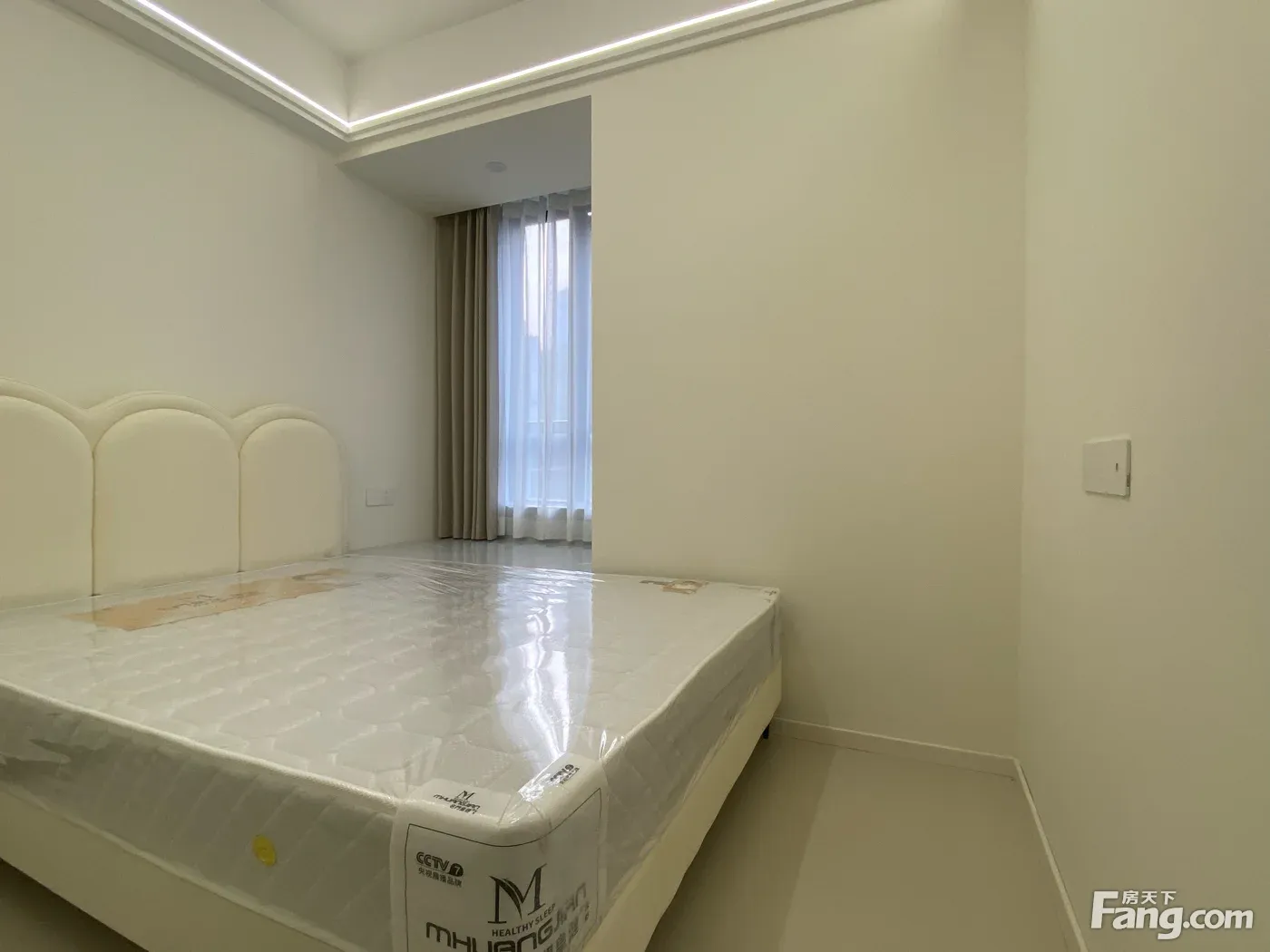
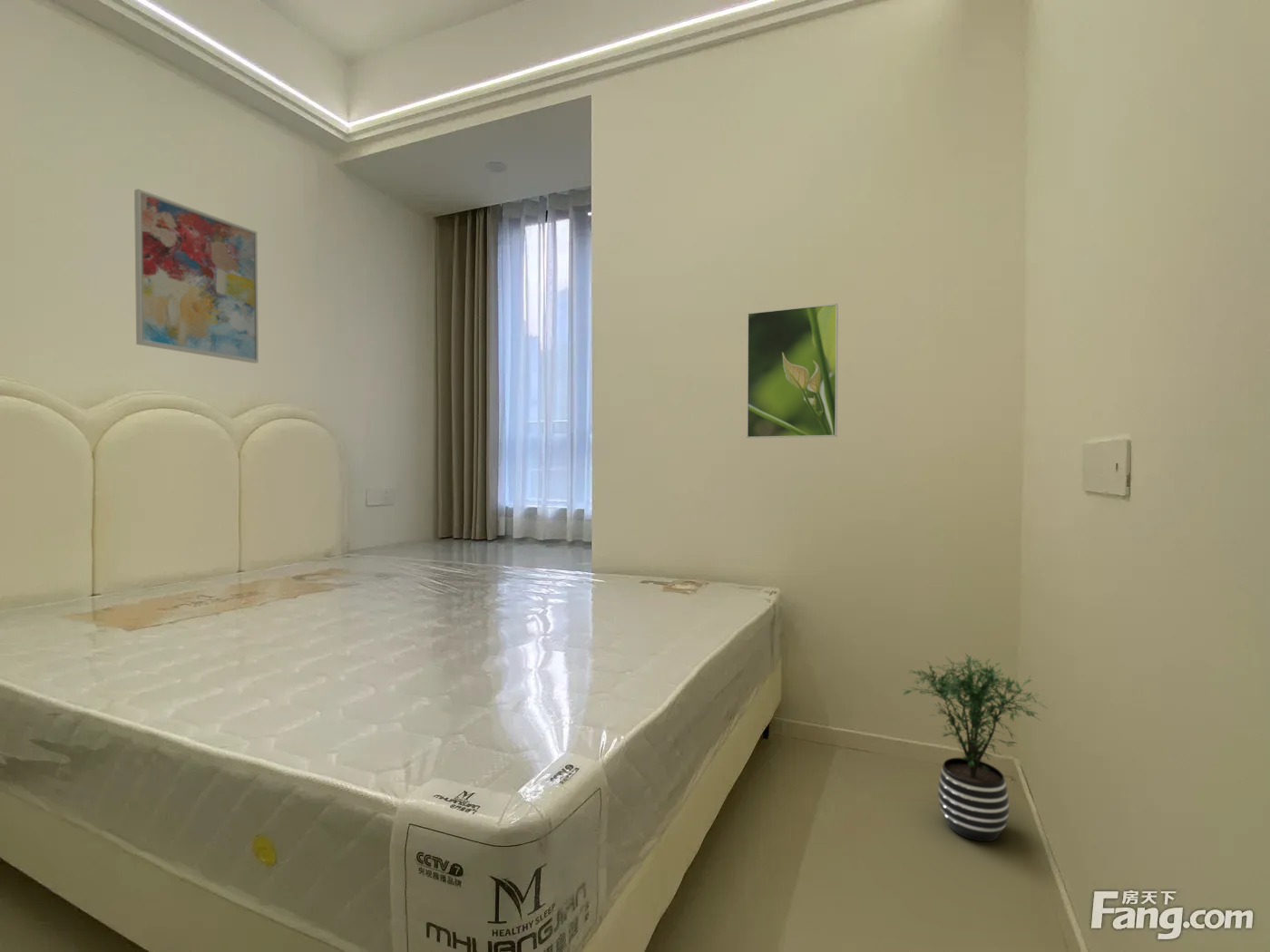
+ potted plant [902,653,1049,842]
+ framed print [746,303,839,439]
+ wall art [133,188,259,364]
